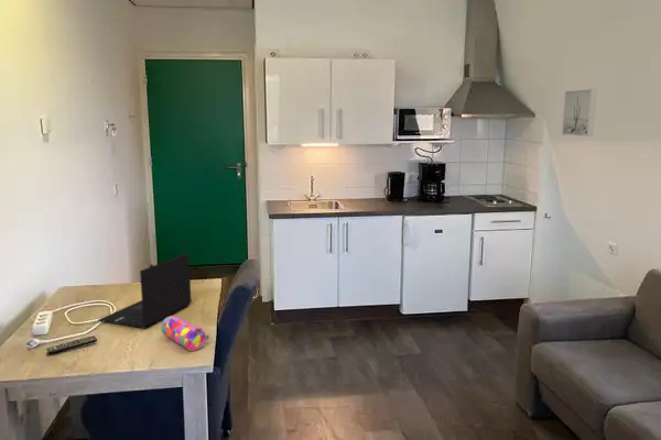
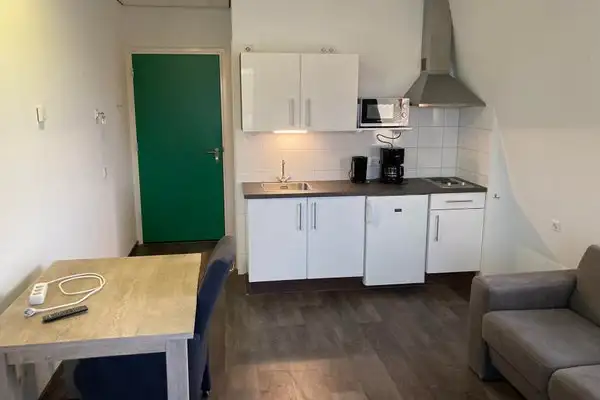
- laptop [97,252,193,330]
- wall art [561,88,598,138]
- pencil case [161,315,209,352]
